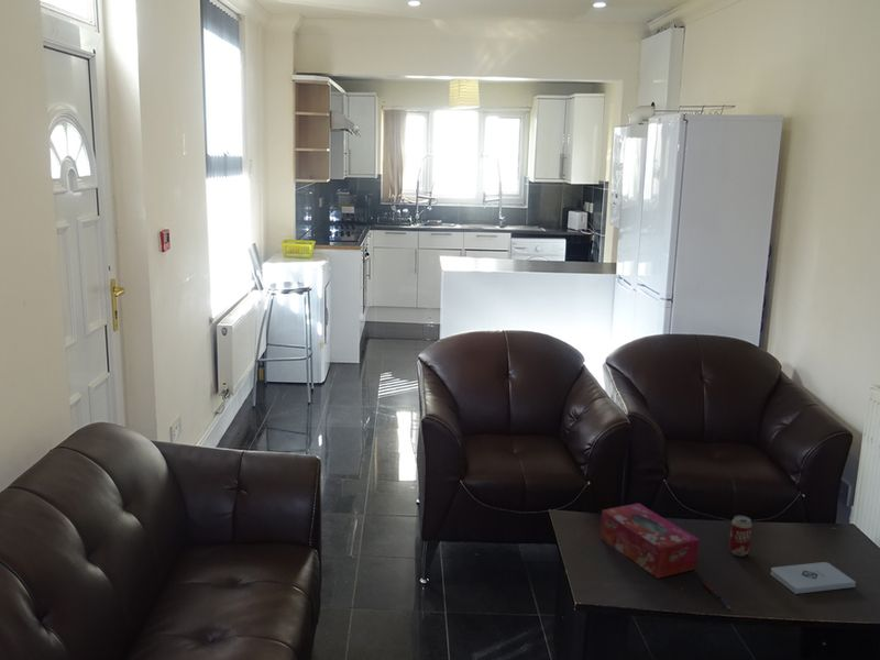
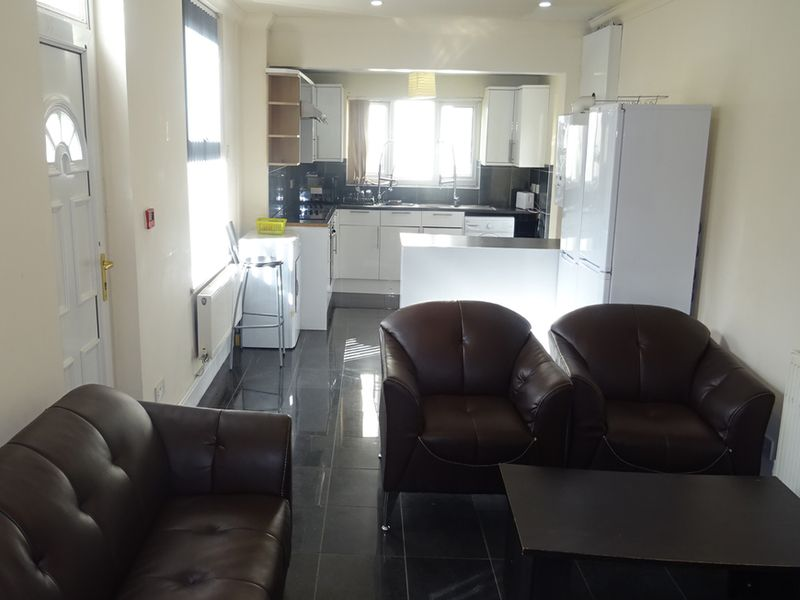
- beverage can [728,515,754,558]
- pen [702,581,730,610]
- notepad [770,561,857,595]
- tissue box [600,502,701,580]
